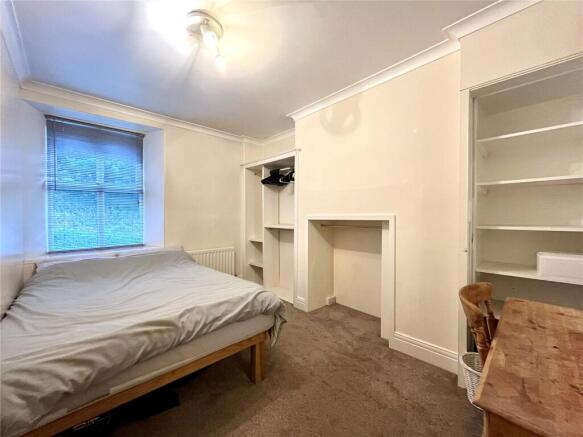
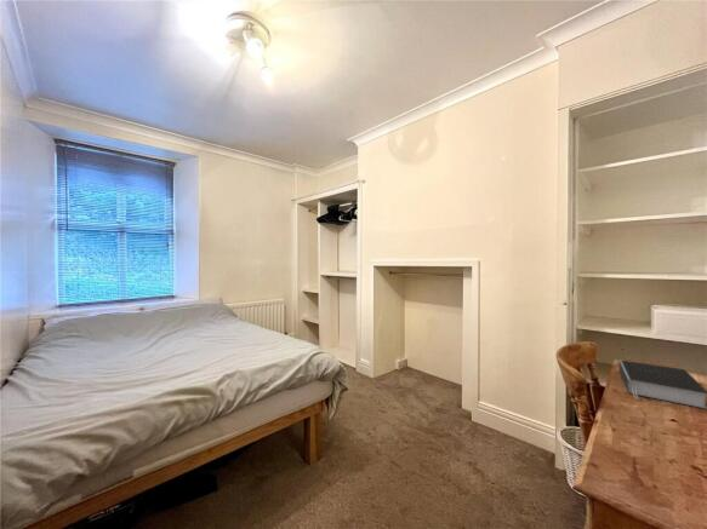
+ book [618,358,707,410]
